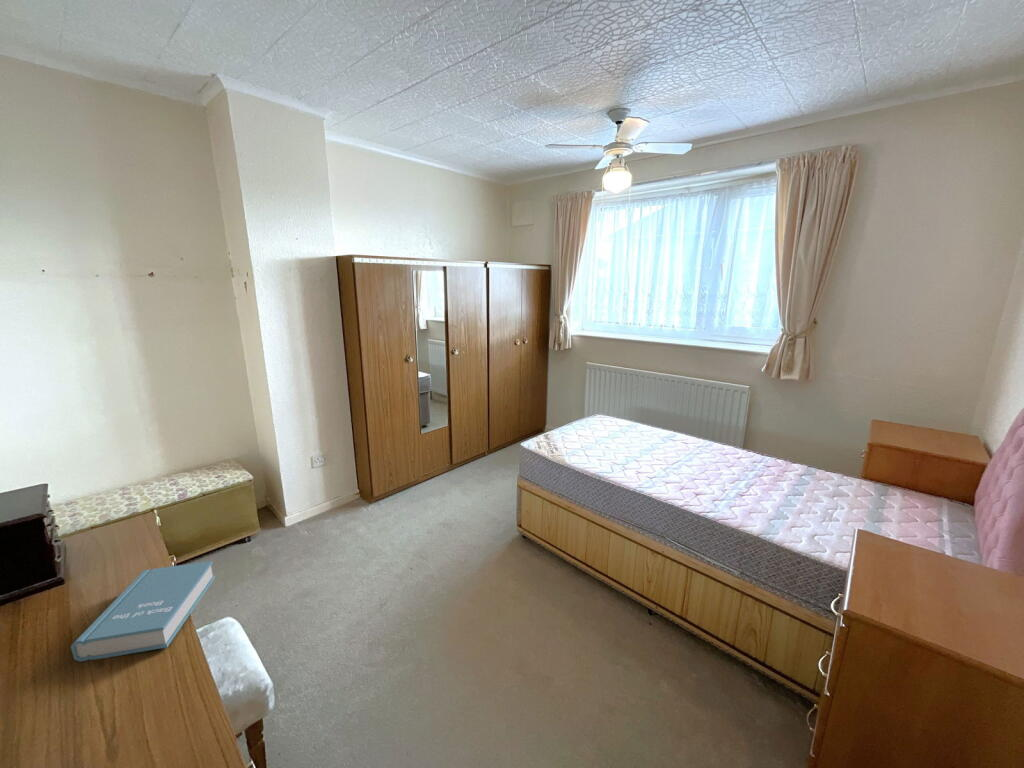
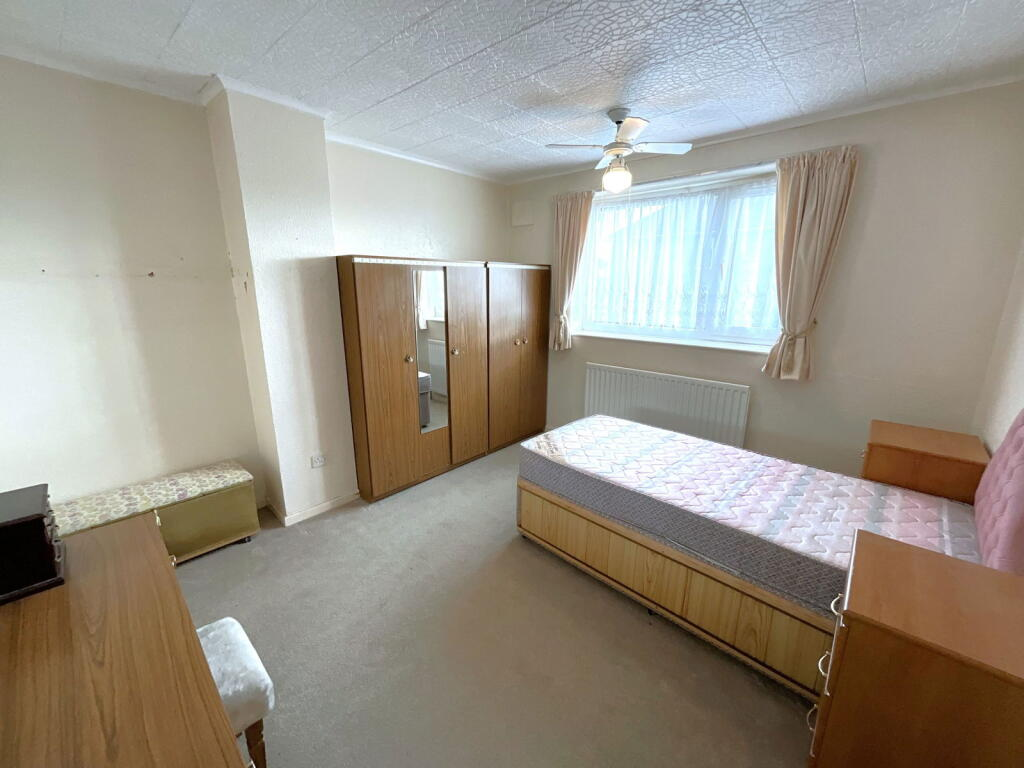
- book [70,560,216,662]
